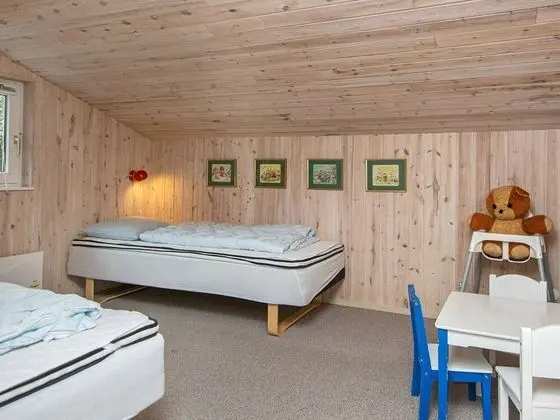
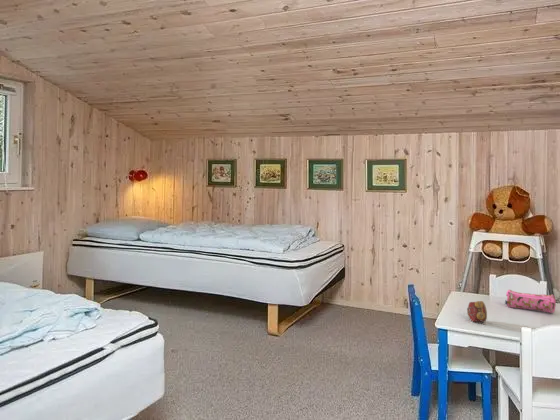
+ pencil case [504,289,557,314]
+ alarm clock [466,300,488,323]
